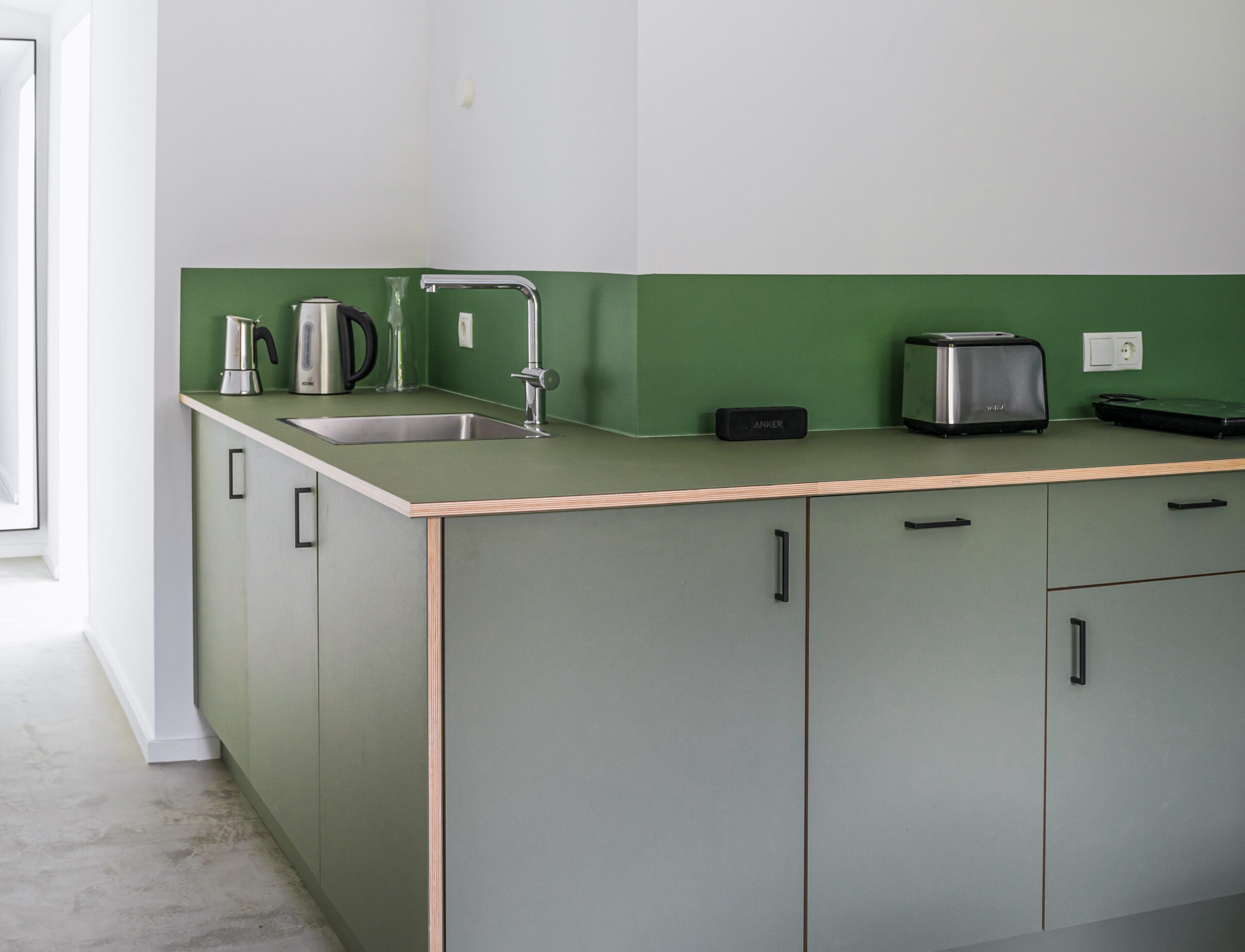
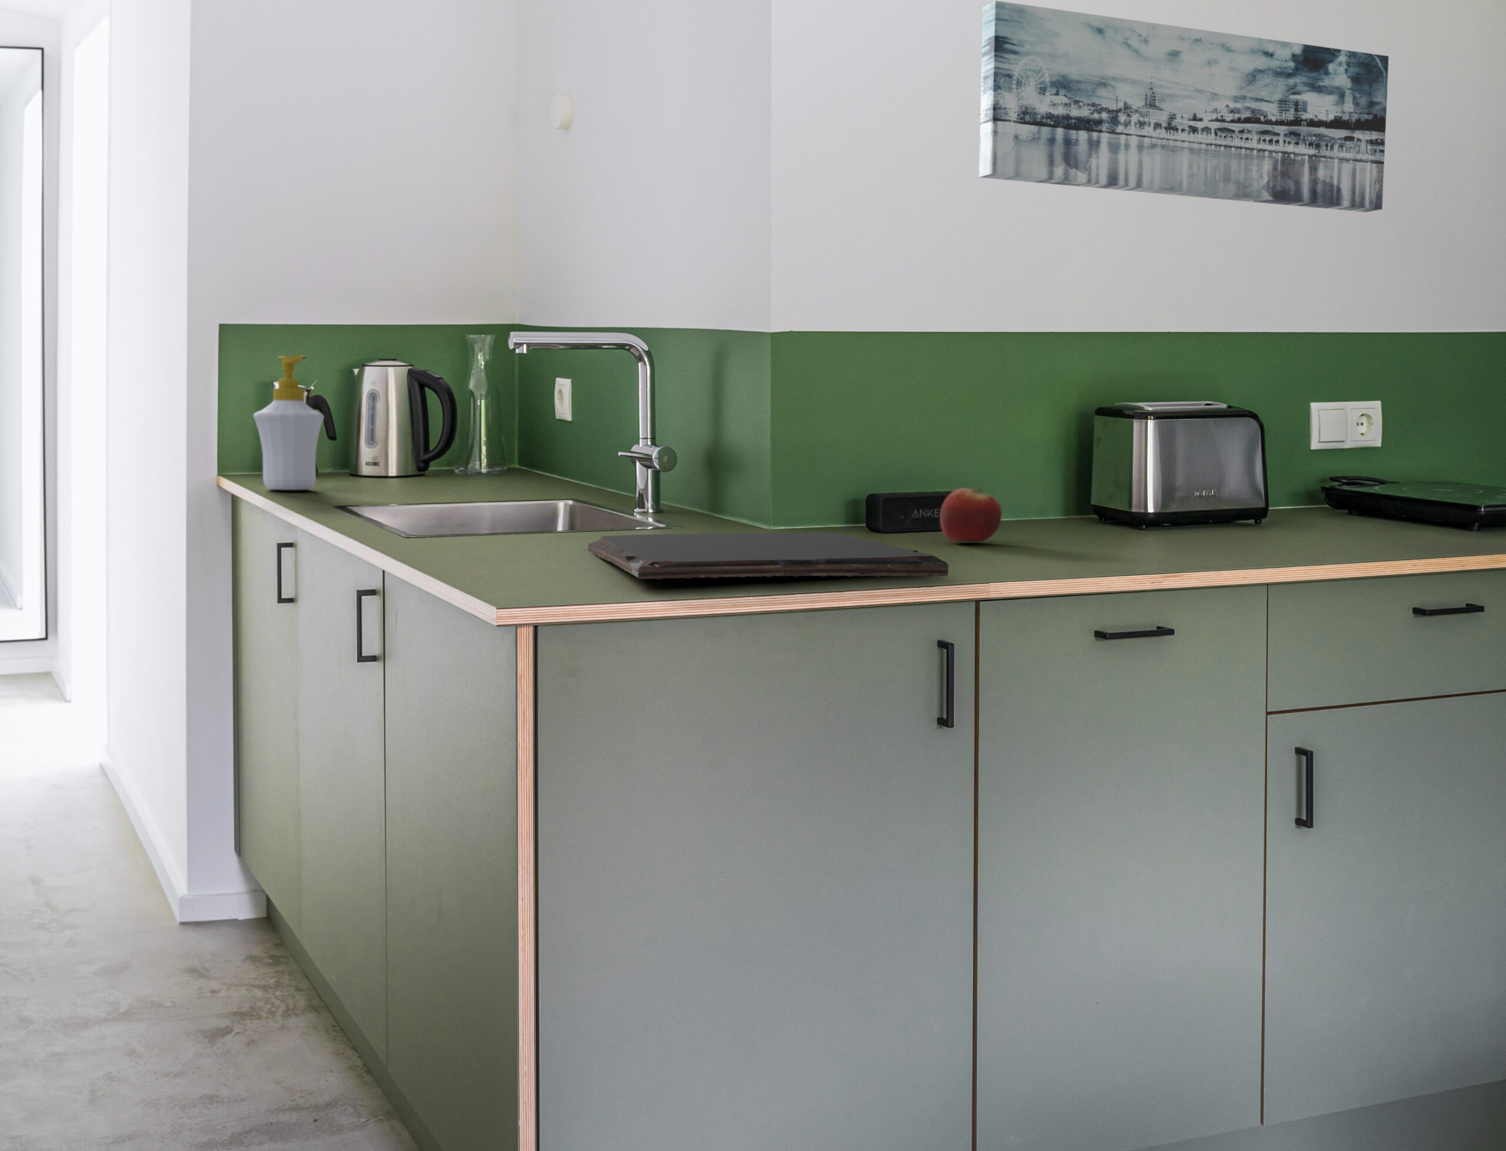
+ fruit [940,487,1003,543]
+ cutting board [587,532,948,580]
+ soap bottle [253,355,324,491]
+ wall art [979,0,1390,213]
